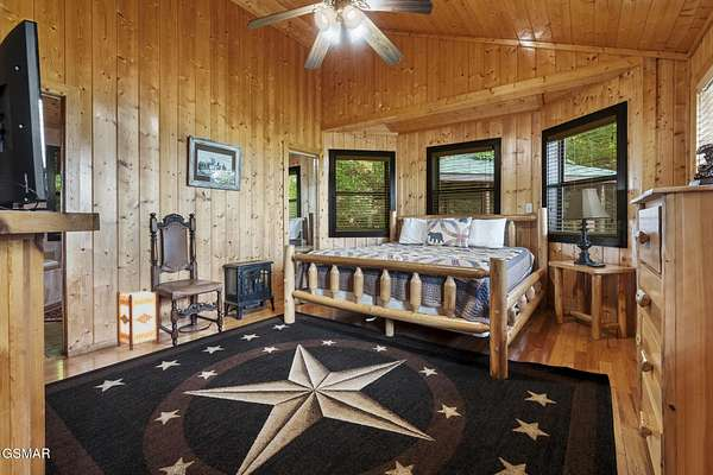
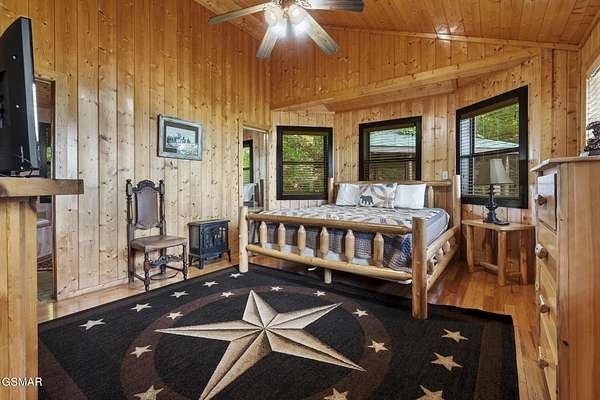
- lantern [115,287,160,352]
